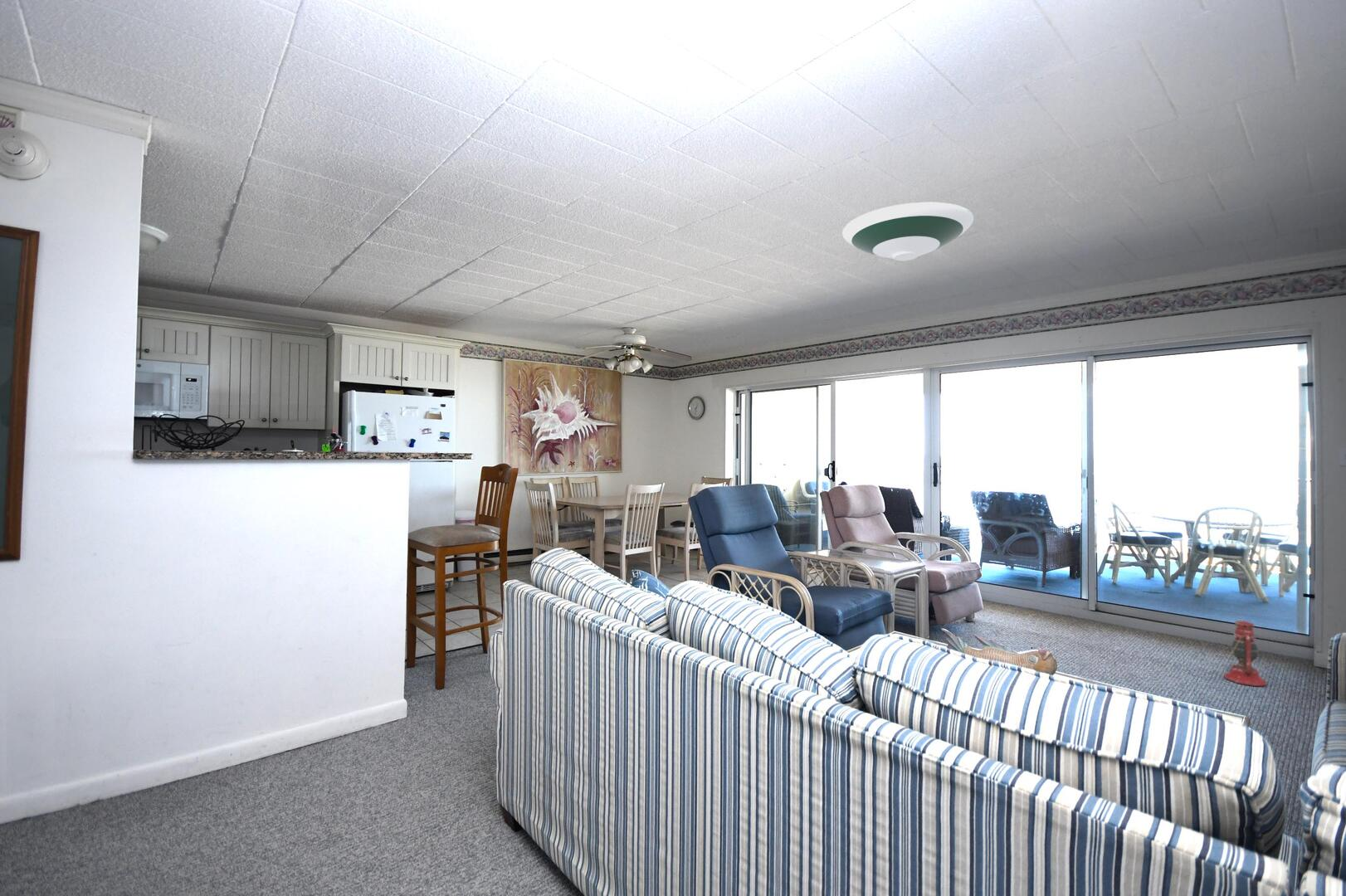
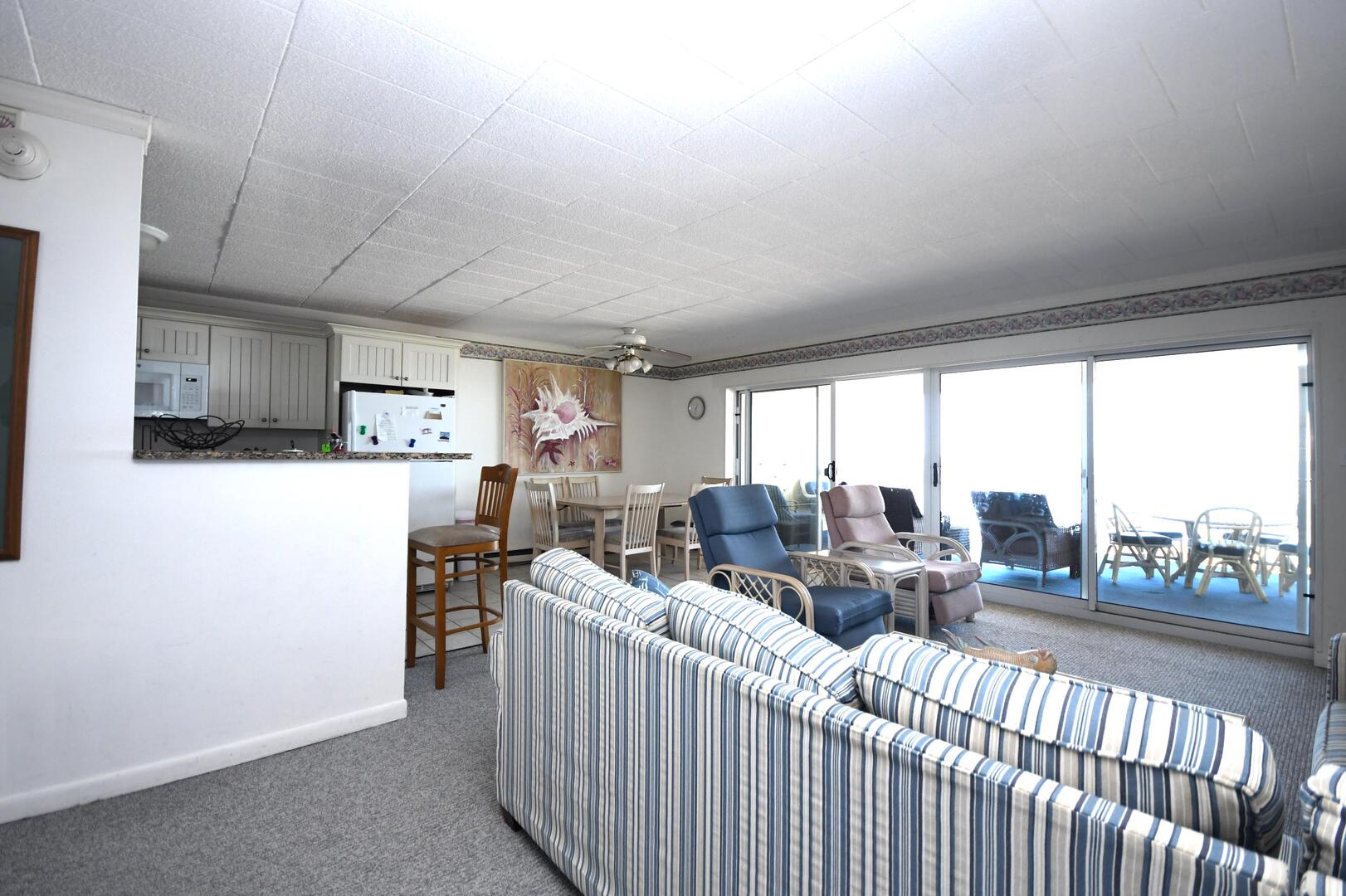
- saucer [841,202,974,261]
- lantern [1212,620,1267,687]
